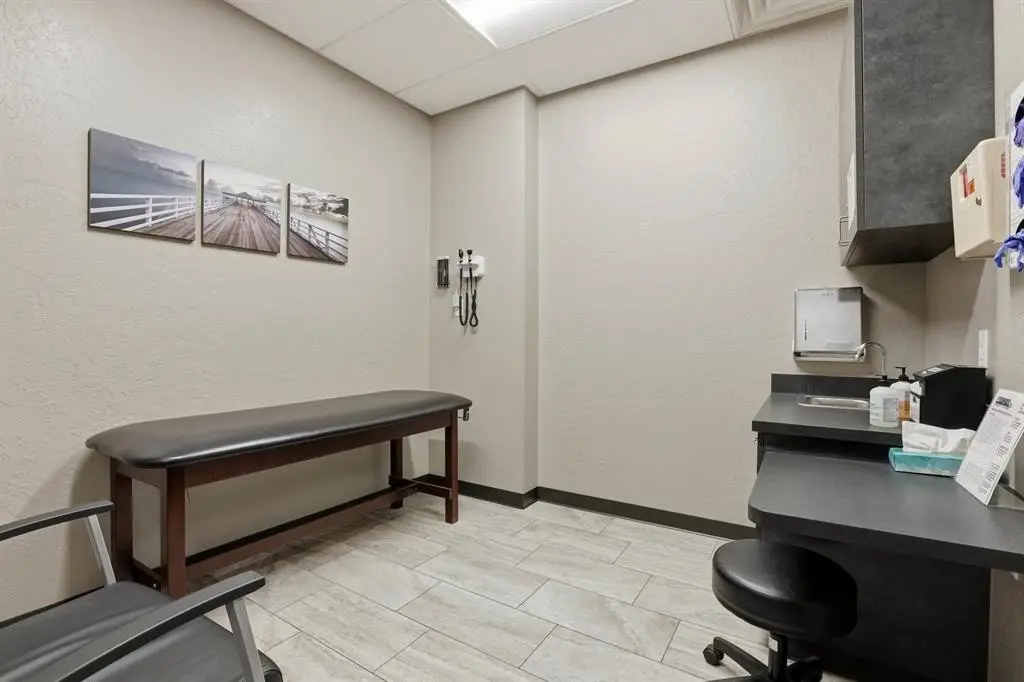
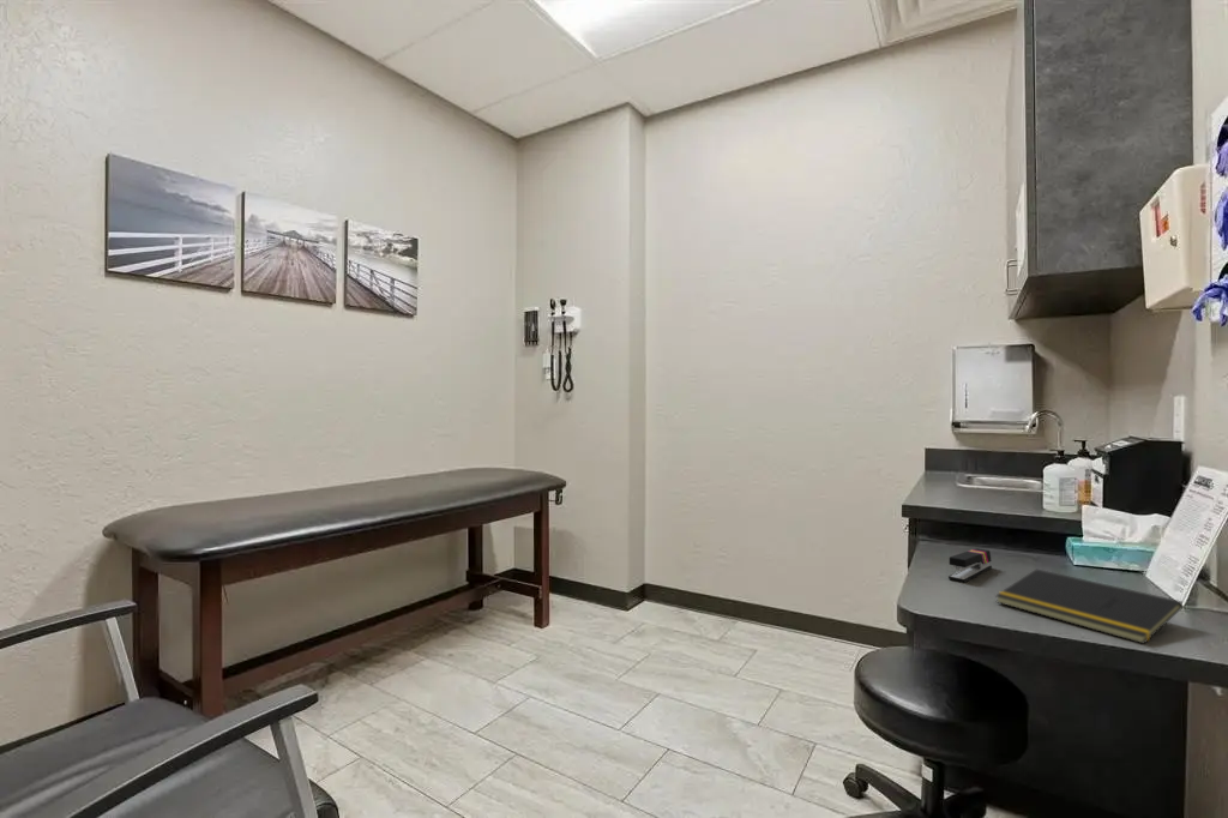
+ notepad [994,569,1184,645]
+ stapler [947,547,993,583]
